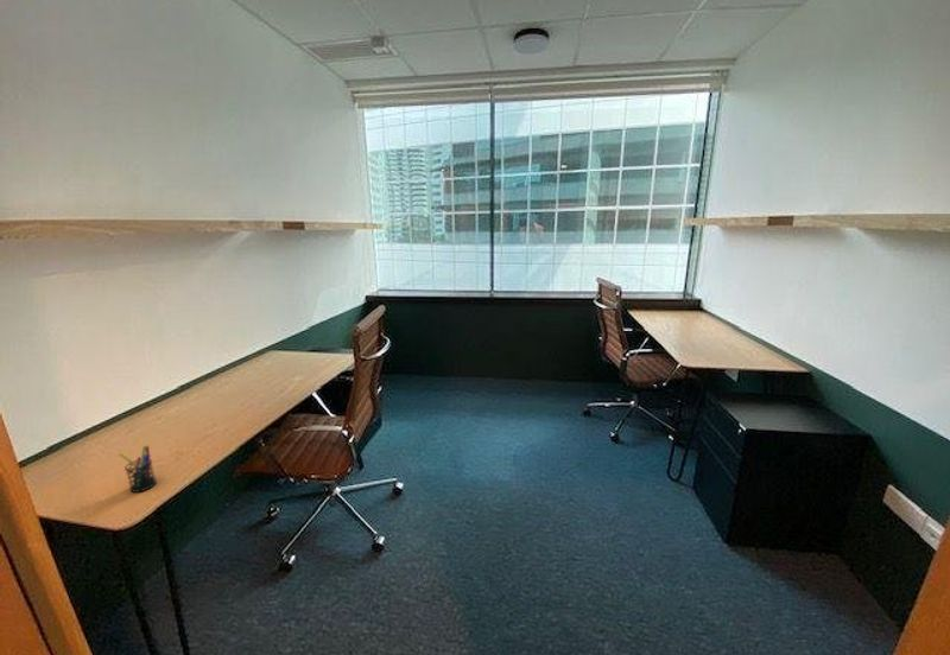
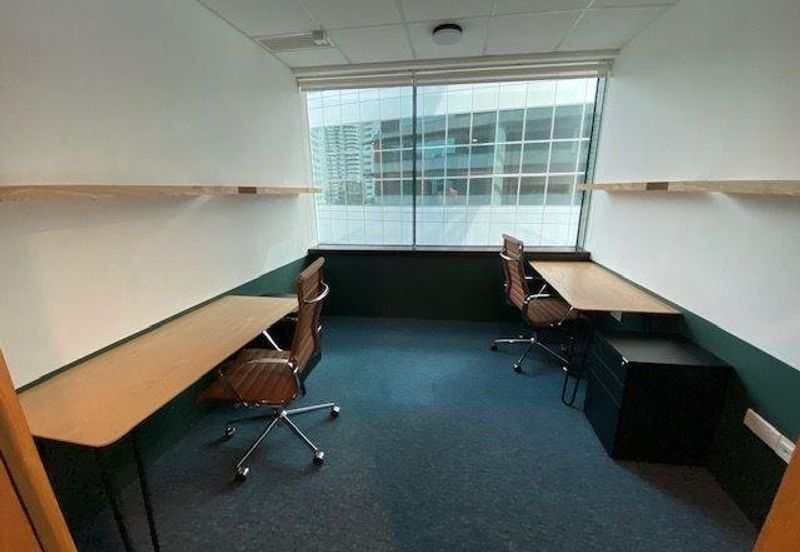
- pen holder [118,445,158,494]
